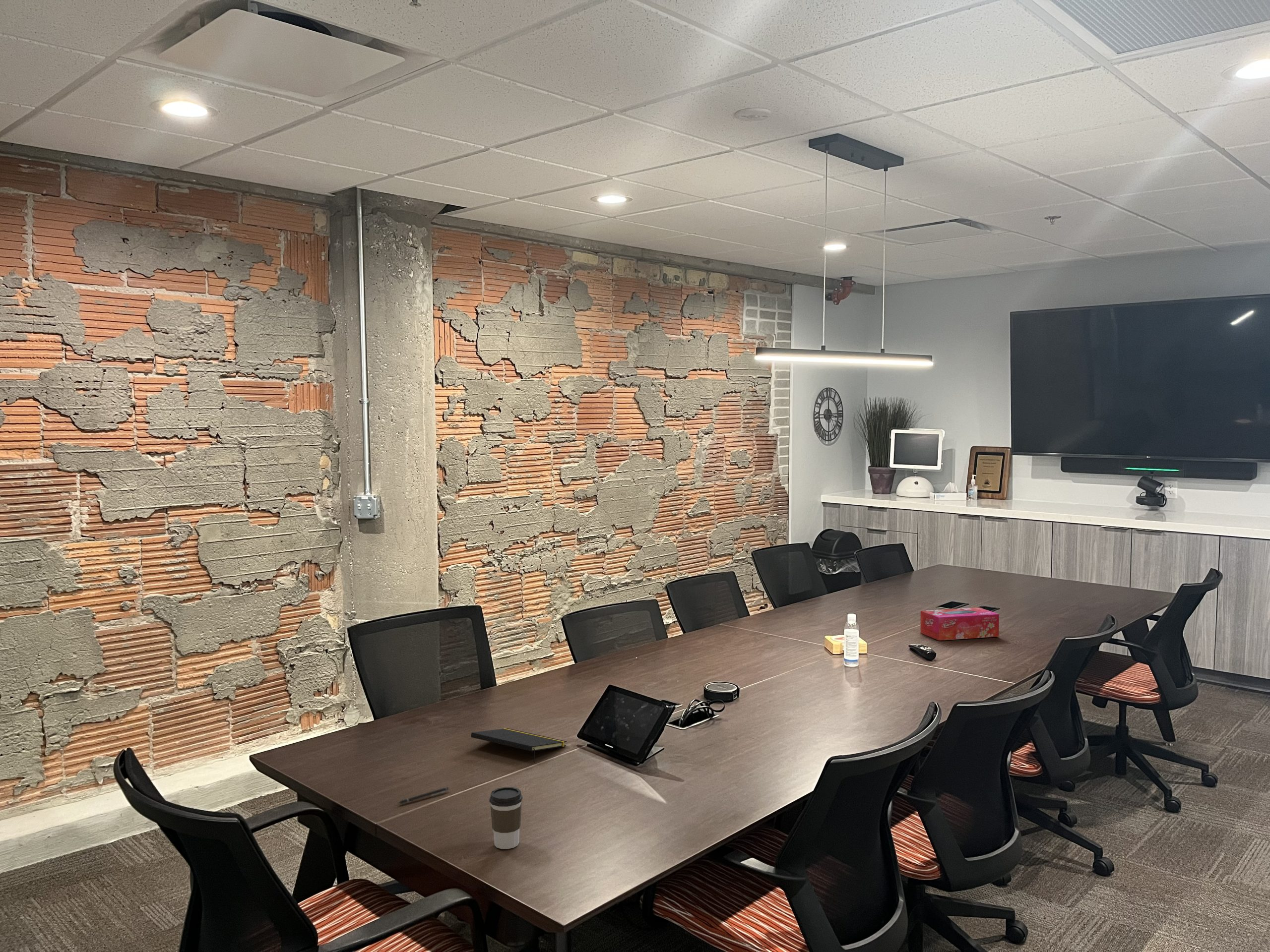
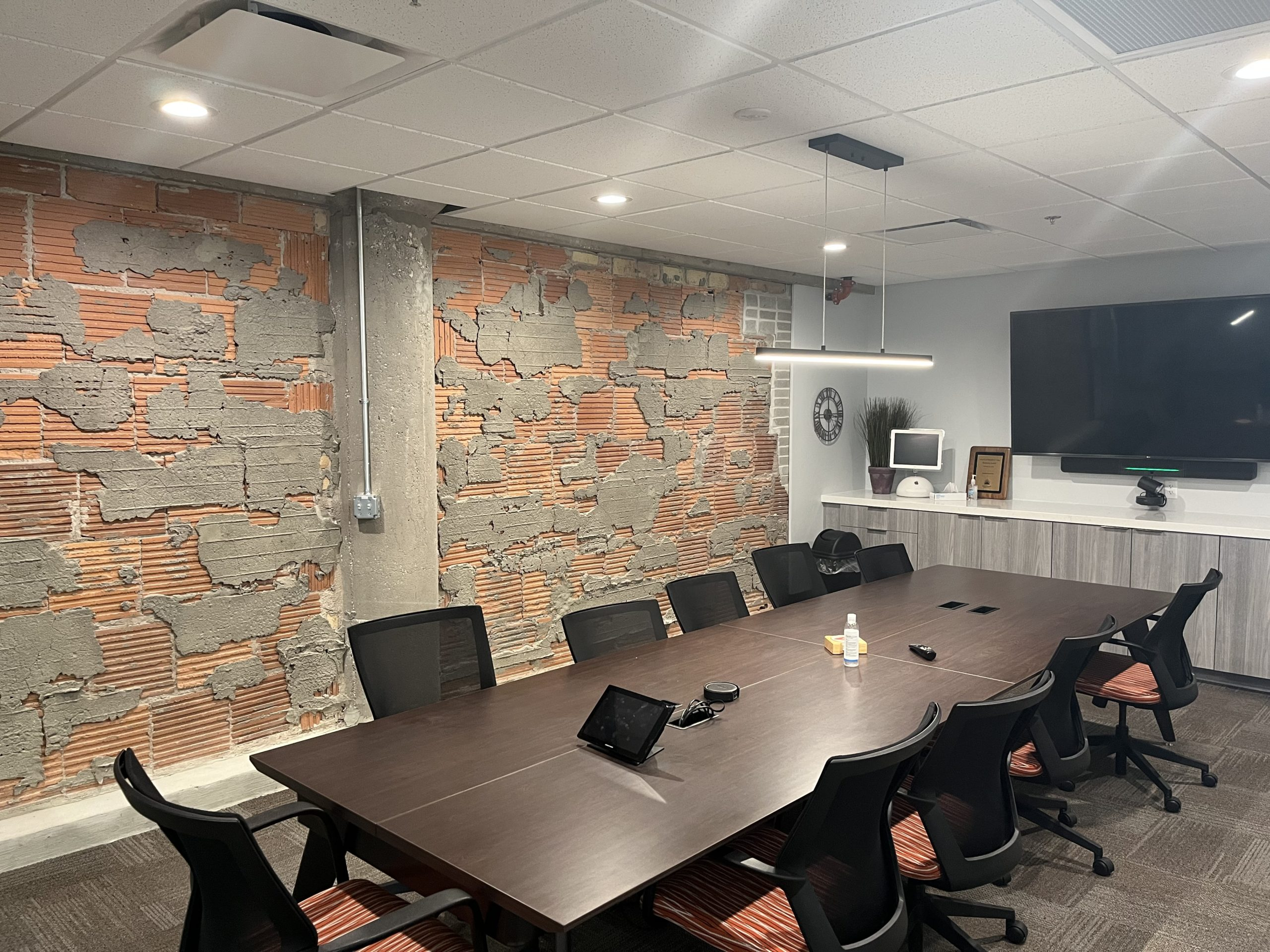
- notepad [471,728,567,763]
- coffee cup [489,786,523,849]
- pen [397,786,449,804]
- tissue box [920,607,1000,641]
